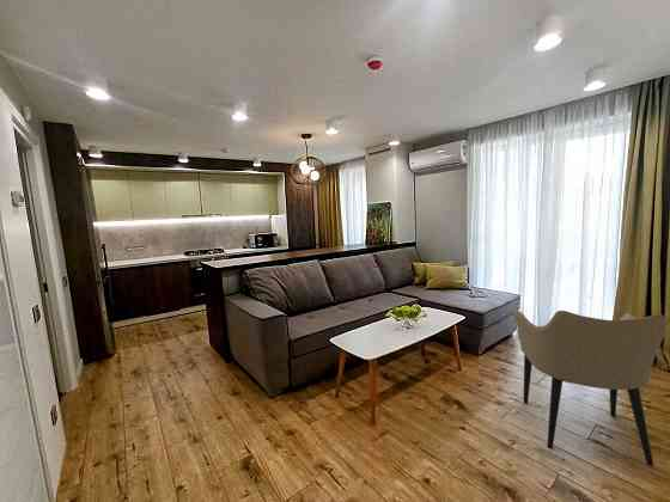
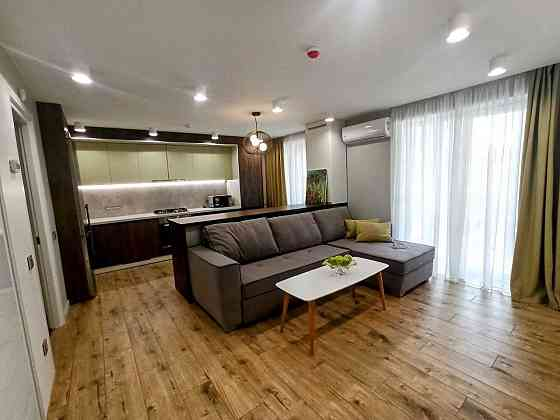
- armchair [512,307,668,467]
